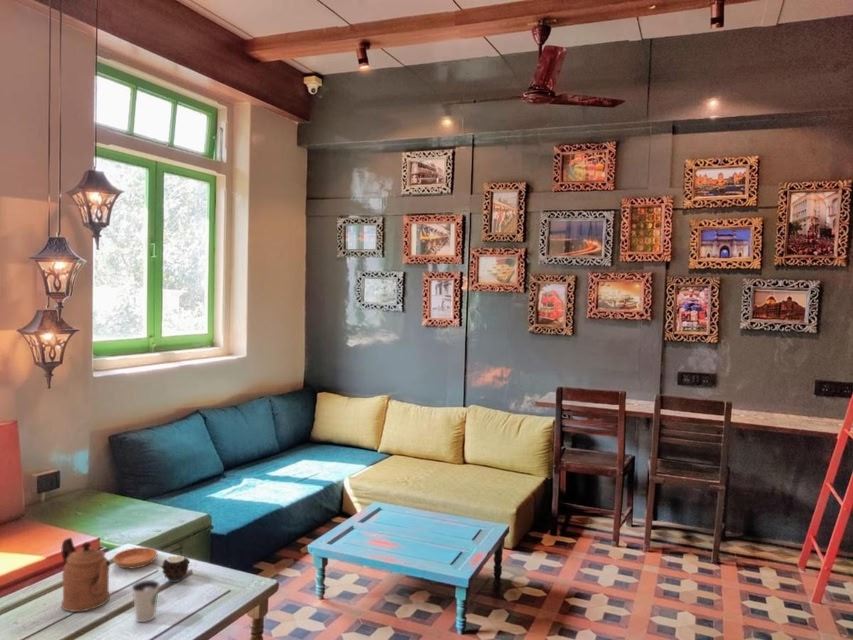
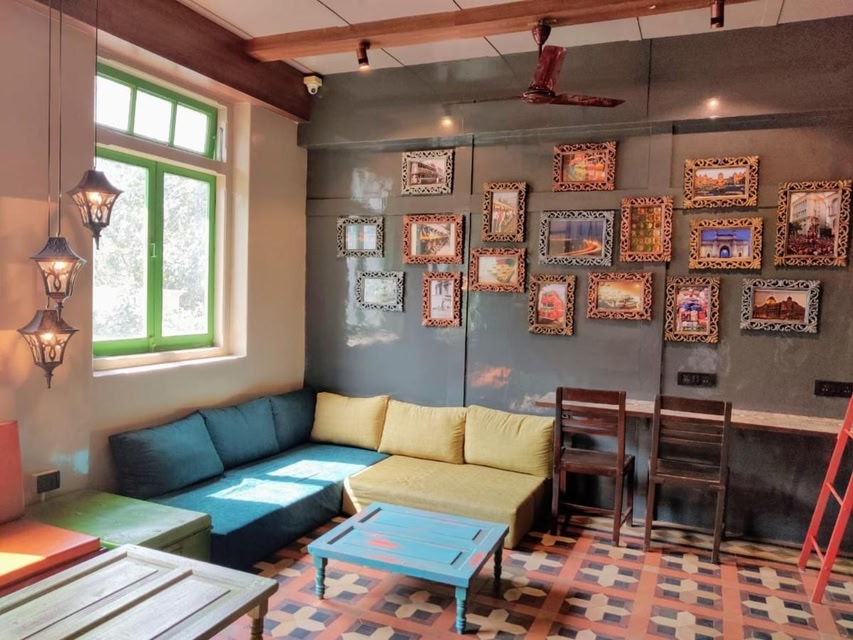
- coffeepot [60,537,111,613]
- candle [160,555,191,583]
- dixie cup [131,579,161,623]
- saucer [112,547,158,569]
